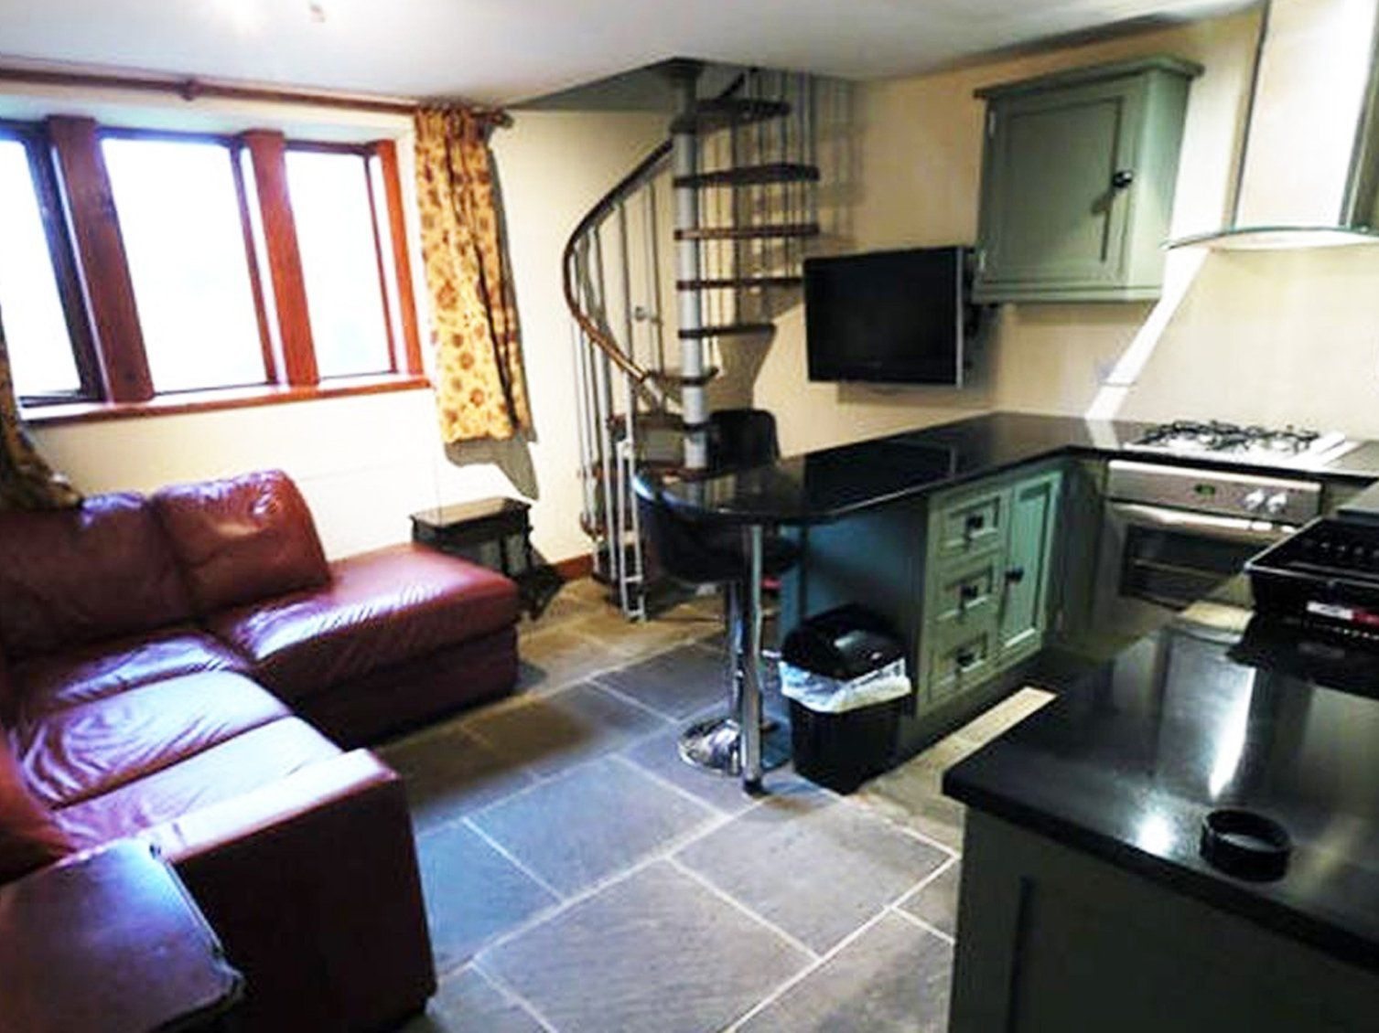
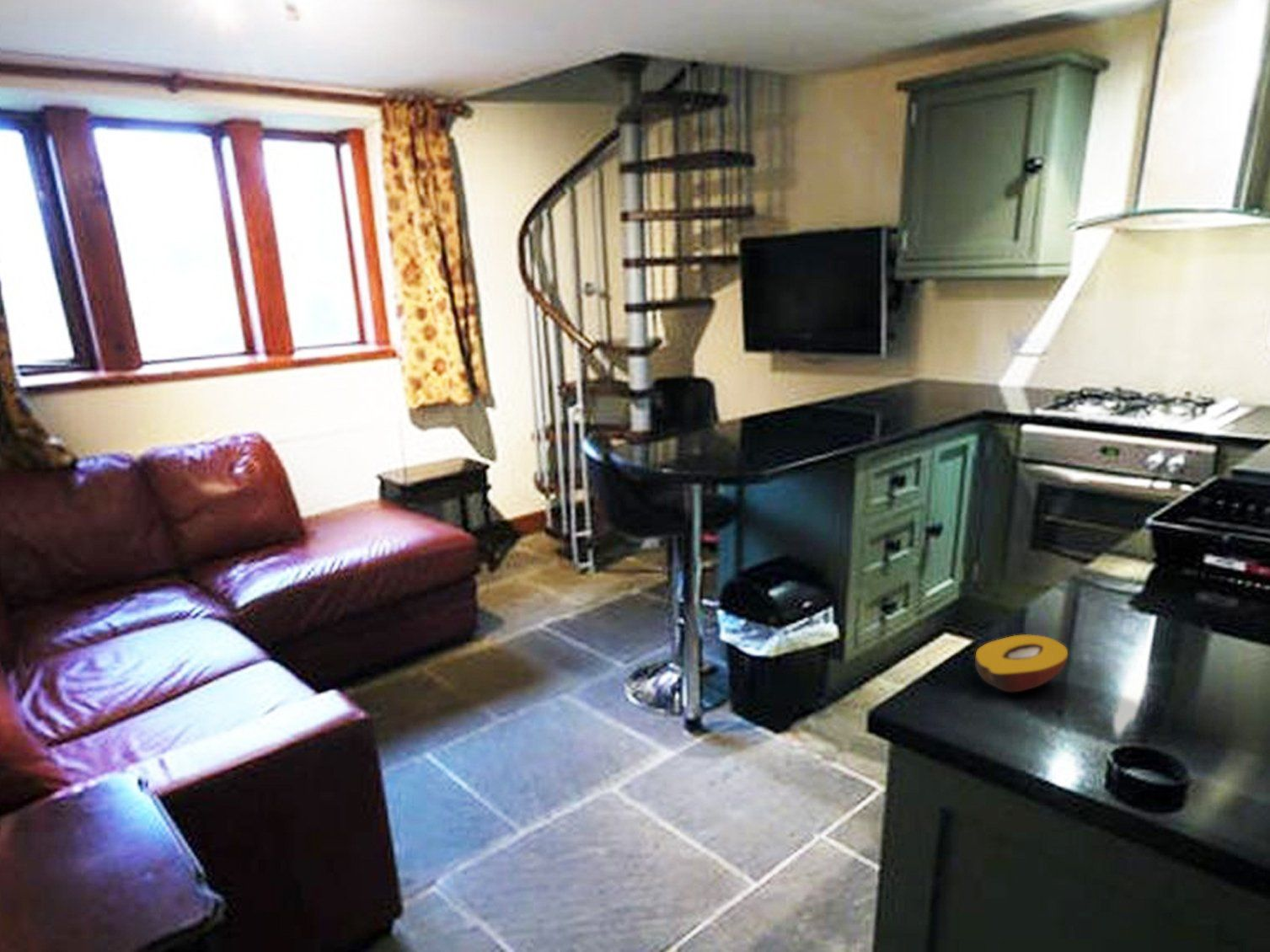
+ fruit [974,634,1069,693]
